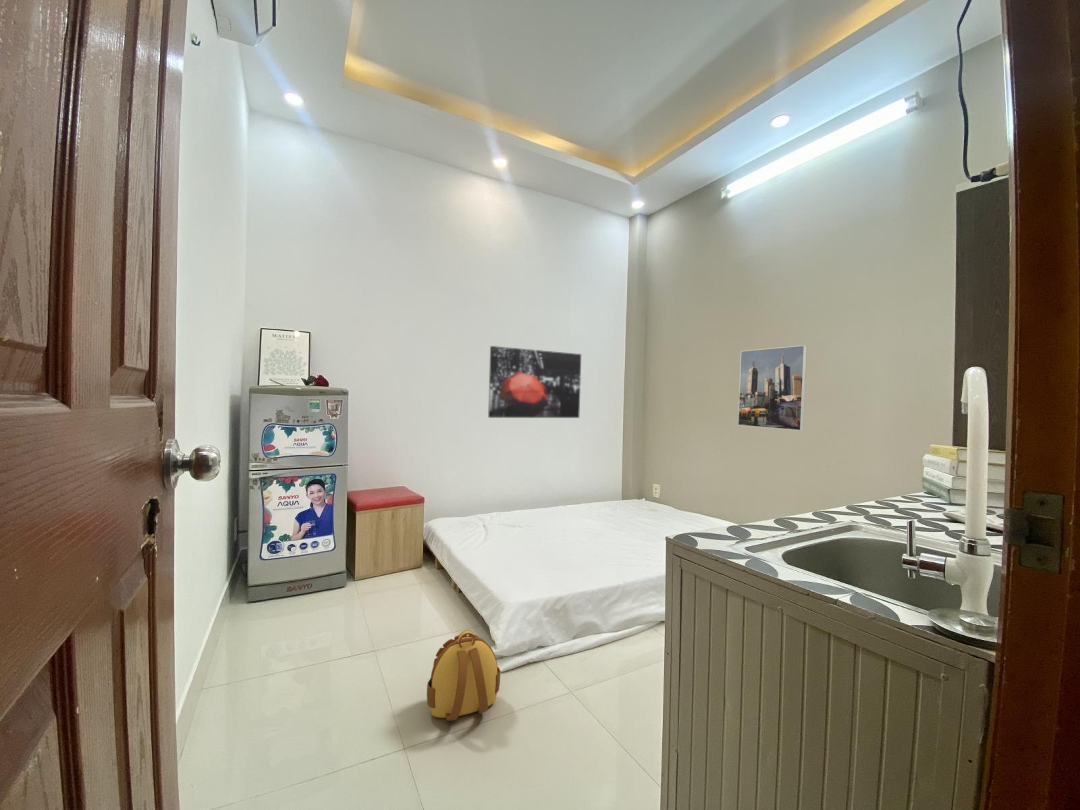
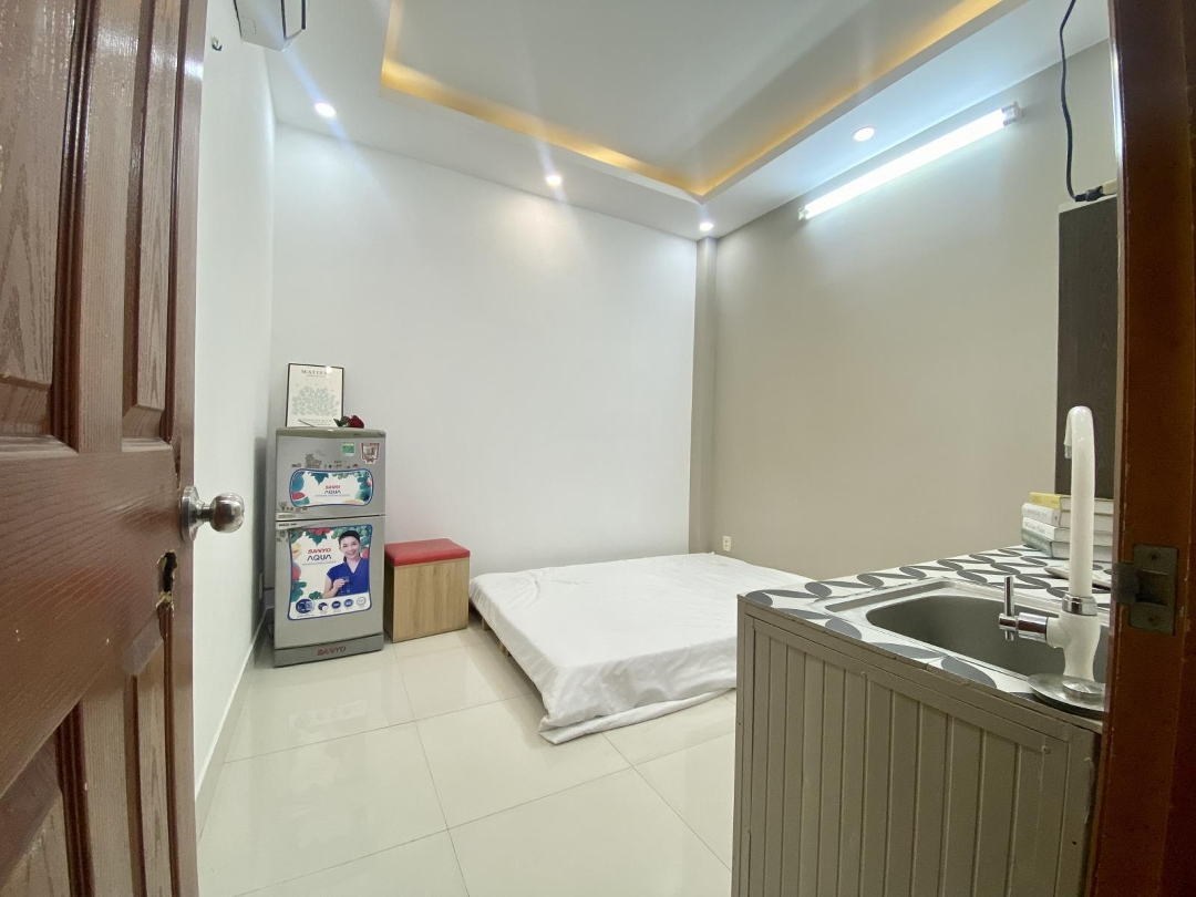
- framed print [737,344,808,432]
- wall art [487,345,582,419]
- backpack [426,629,501,722]
